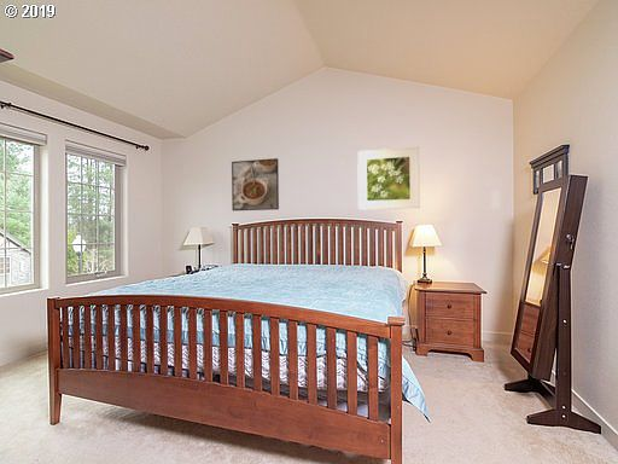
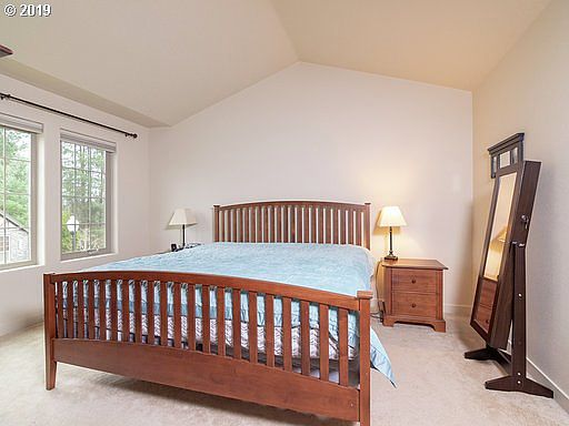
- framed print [356,146,421,211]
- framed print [231,157,280,211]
